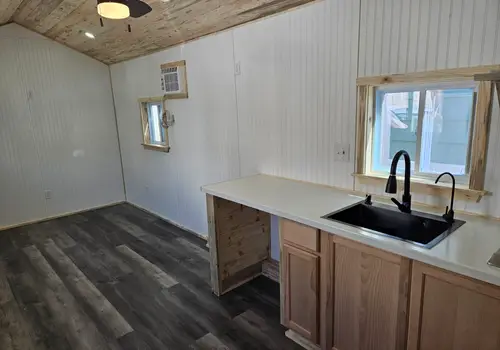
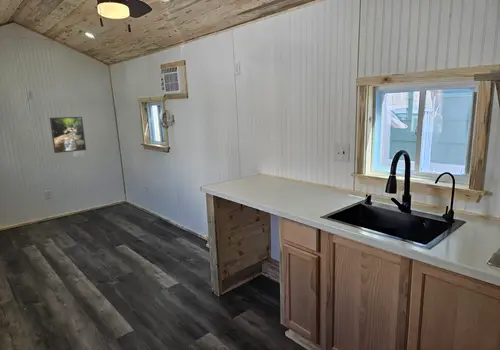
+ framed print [49,116,87,154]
